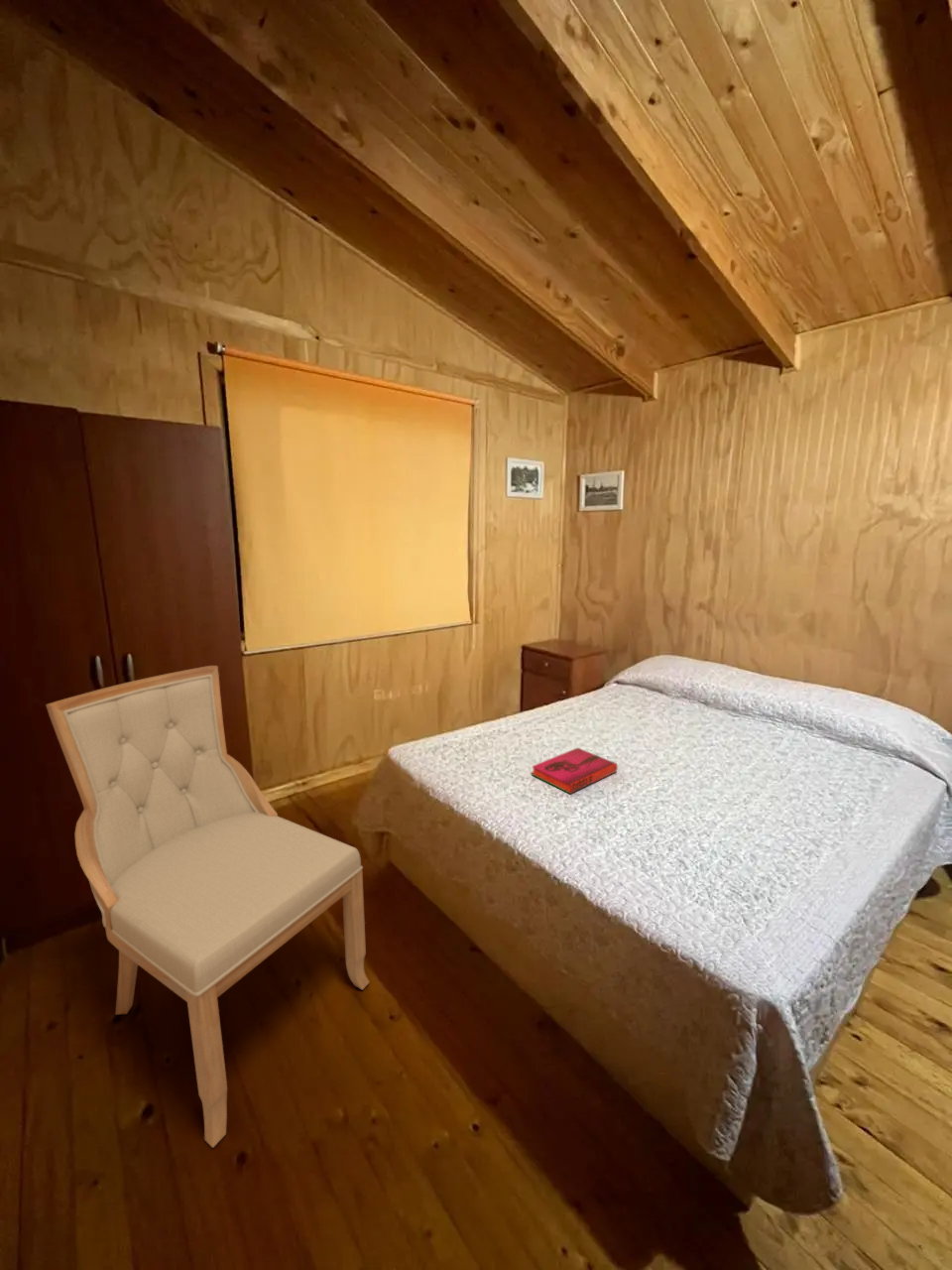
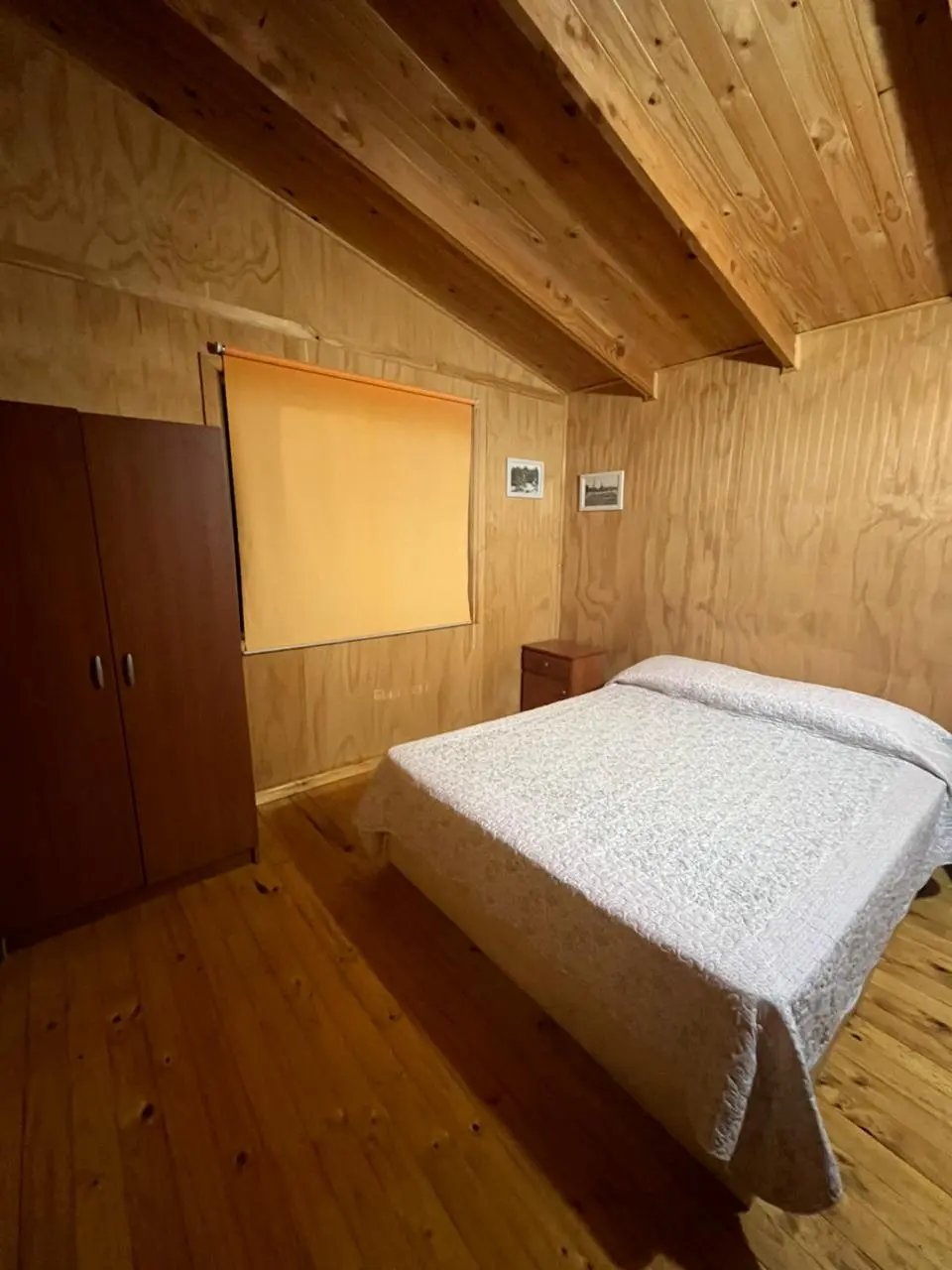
- hardback book [531,747,619,795]
- chair [45,665,371,1149]
